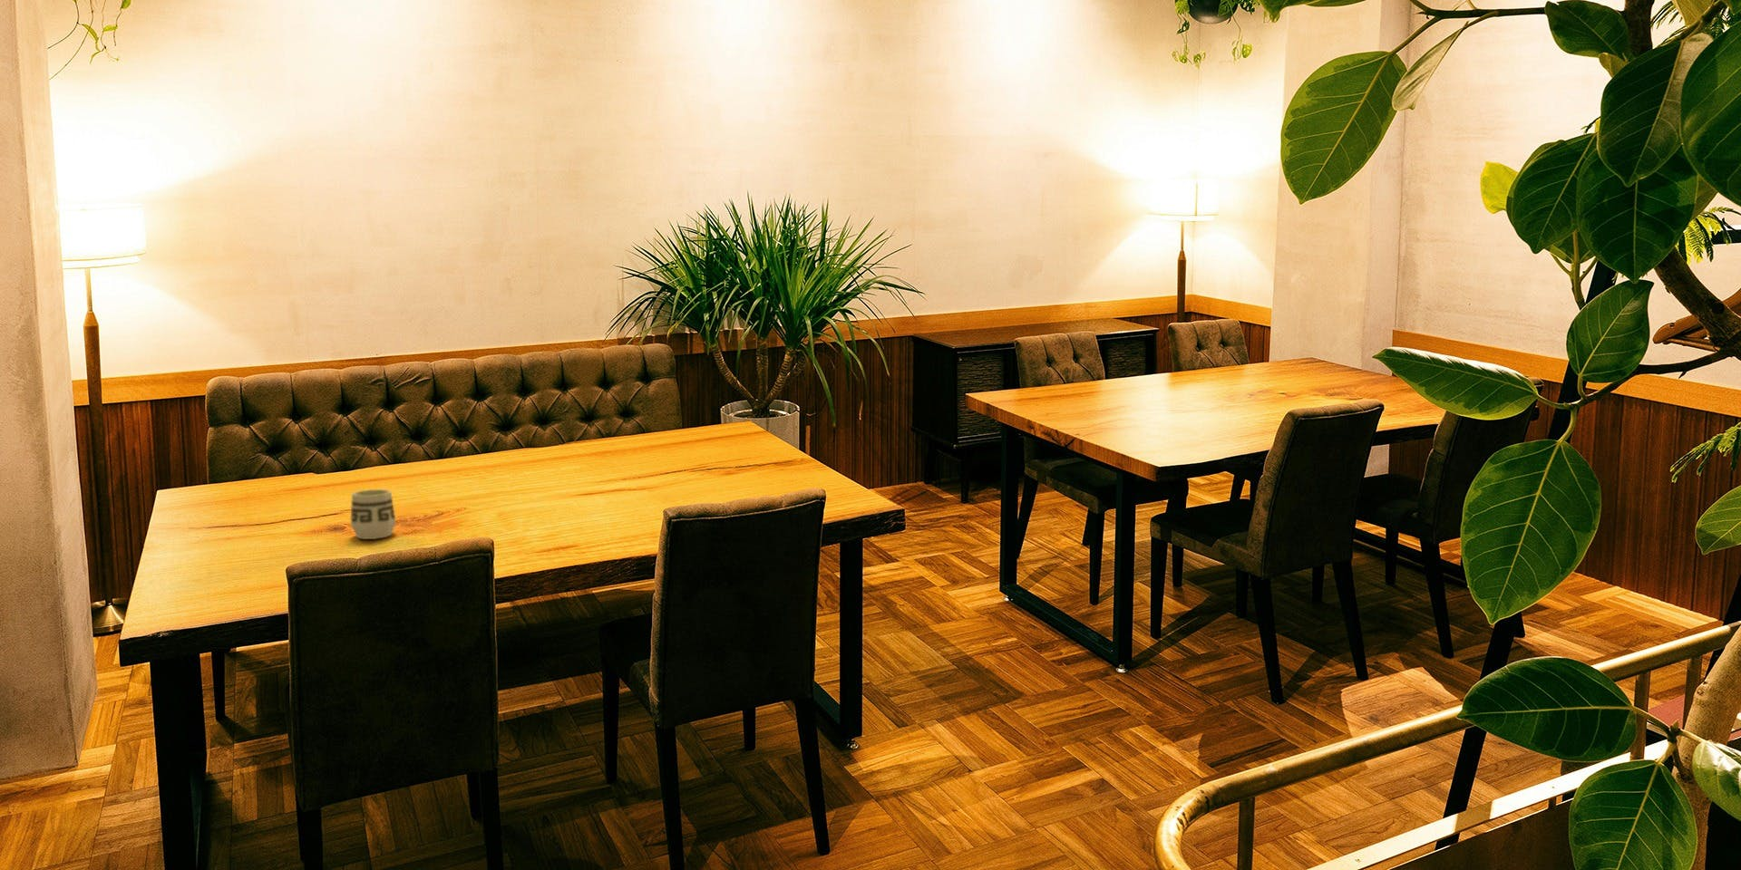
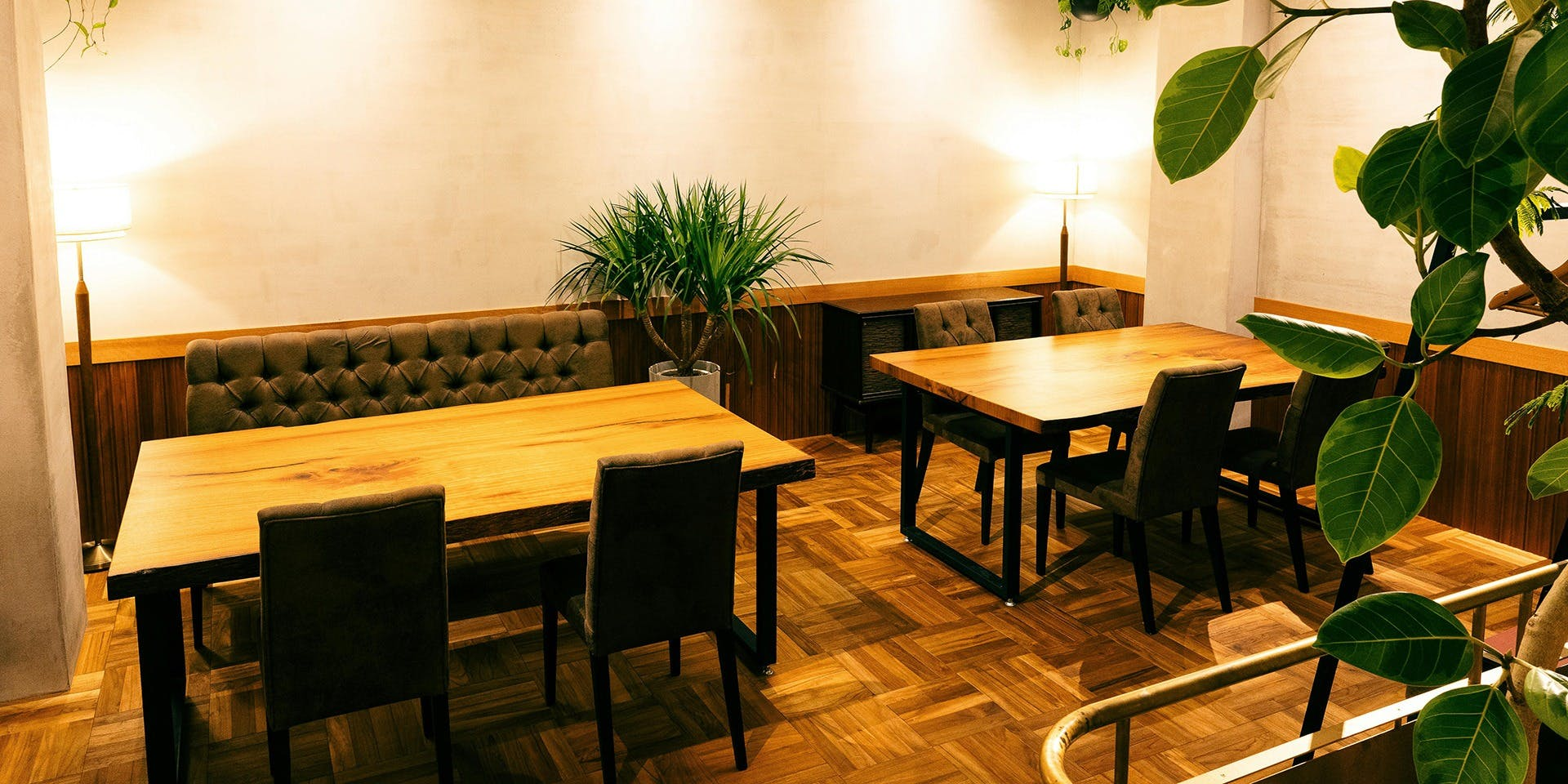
- cup [350,488,397,540]
